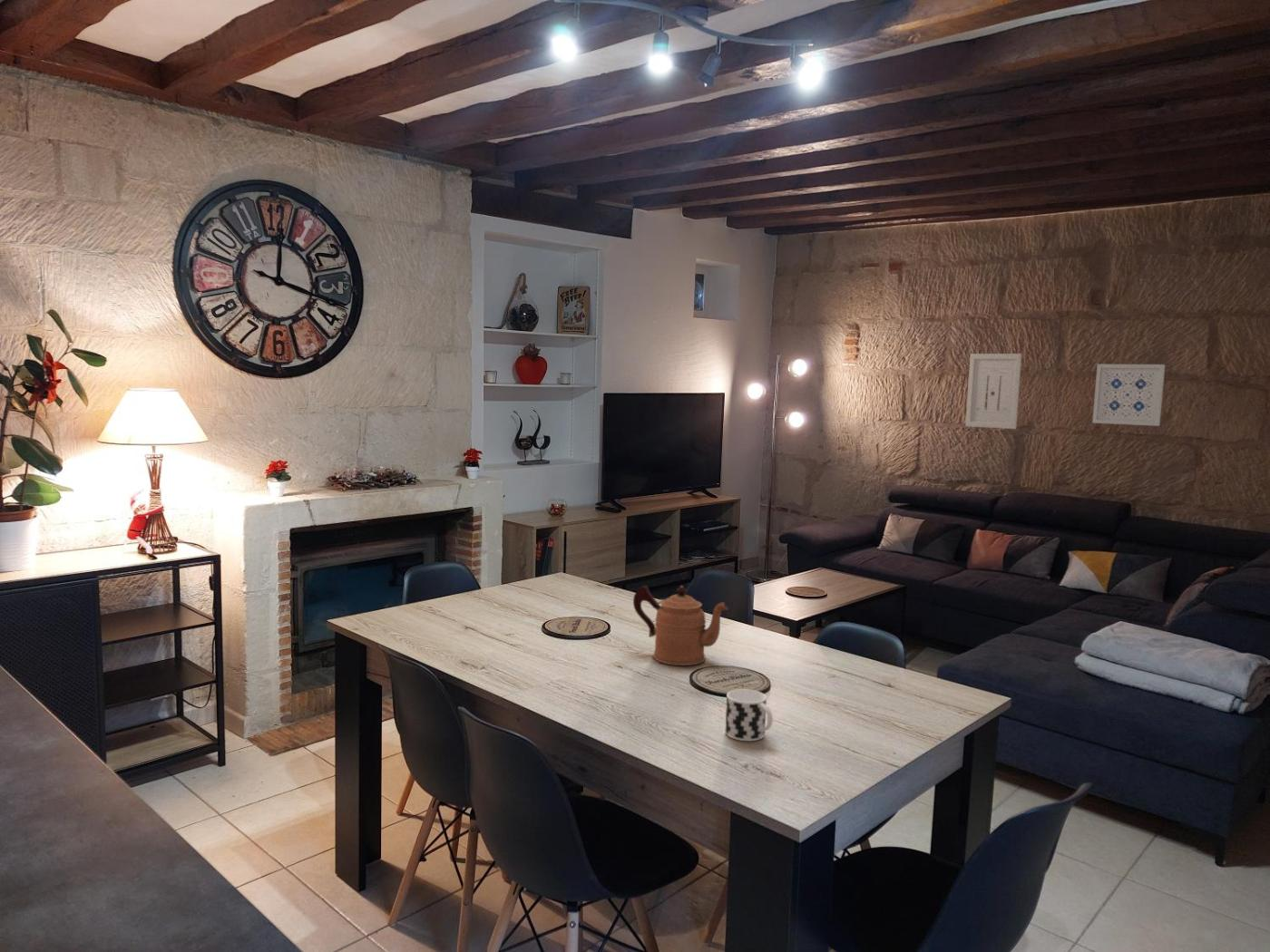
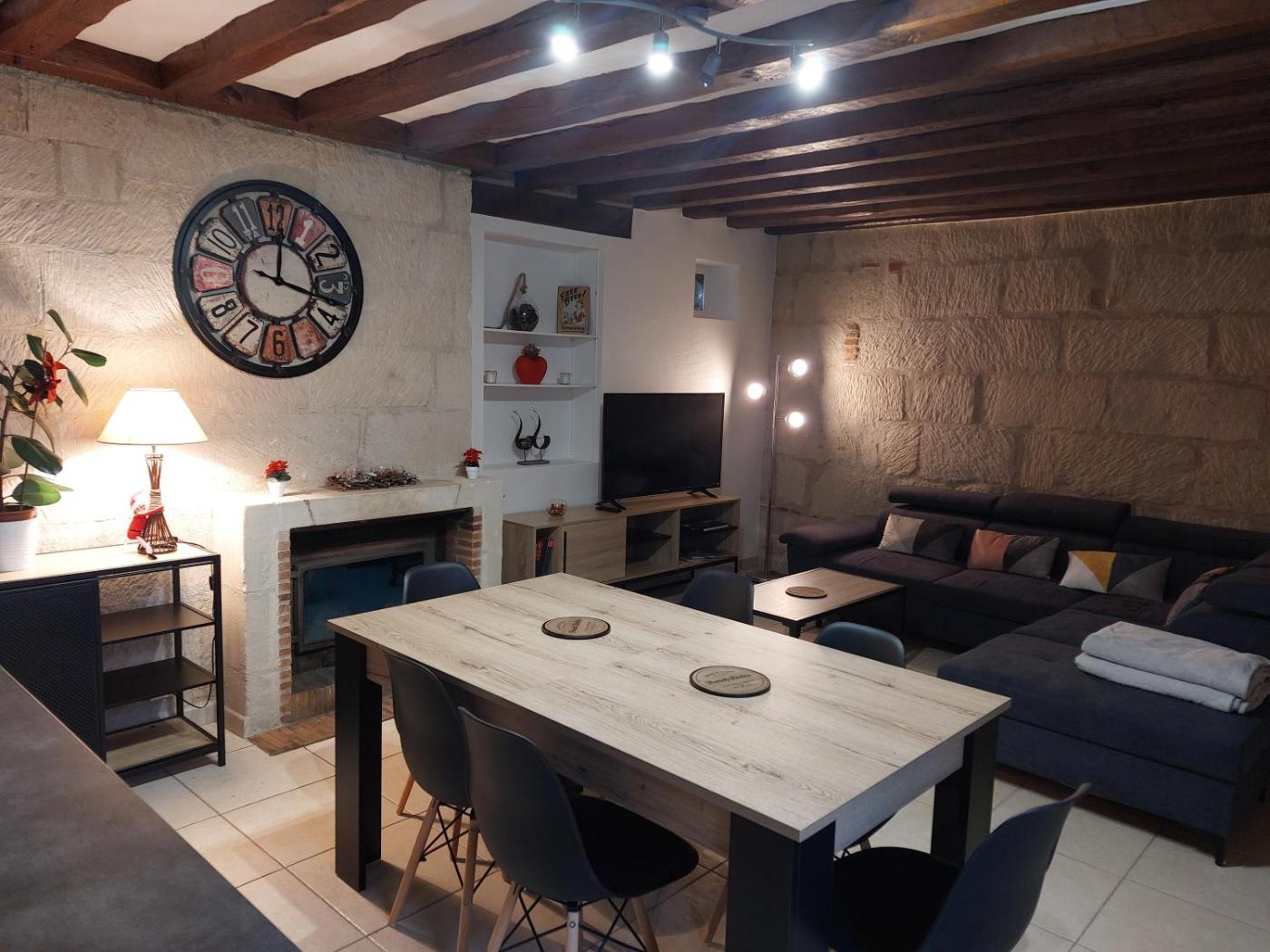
- coffeepot [632,585,728,666]
- cup [725,688,774,742]
- wall art [964,353,1022,430]
- wall art [1091,364,1166,427]
